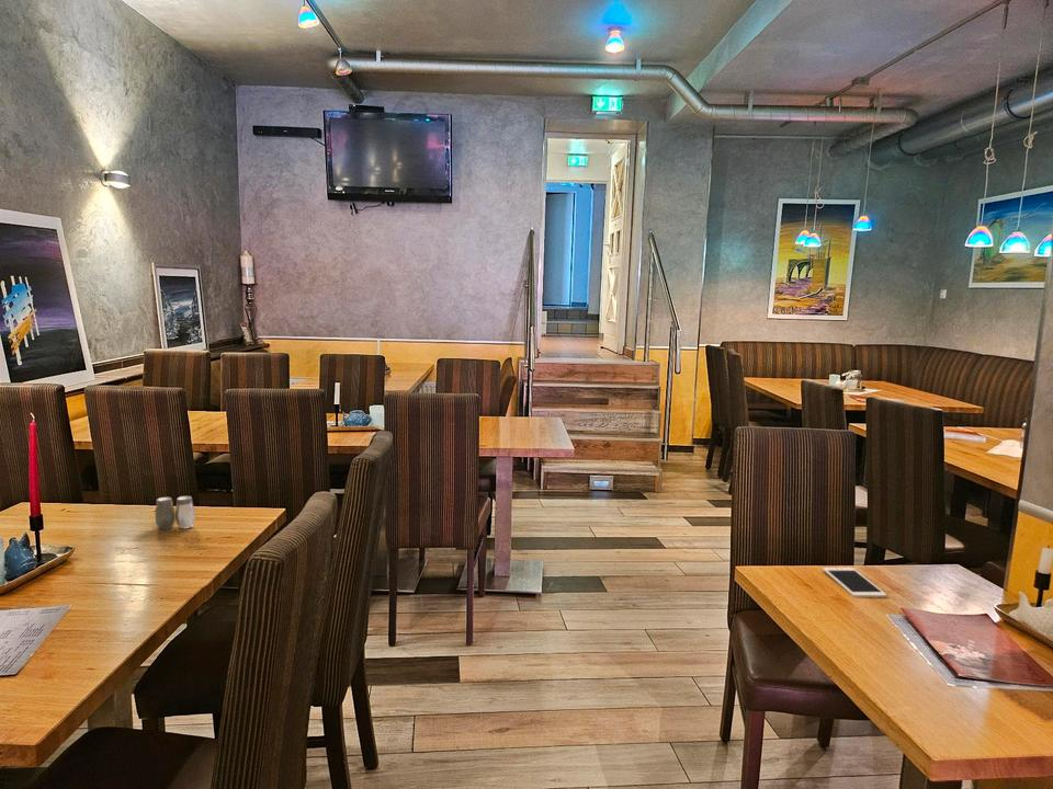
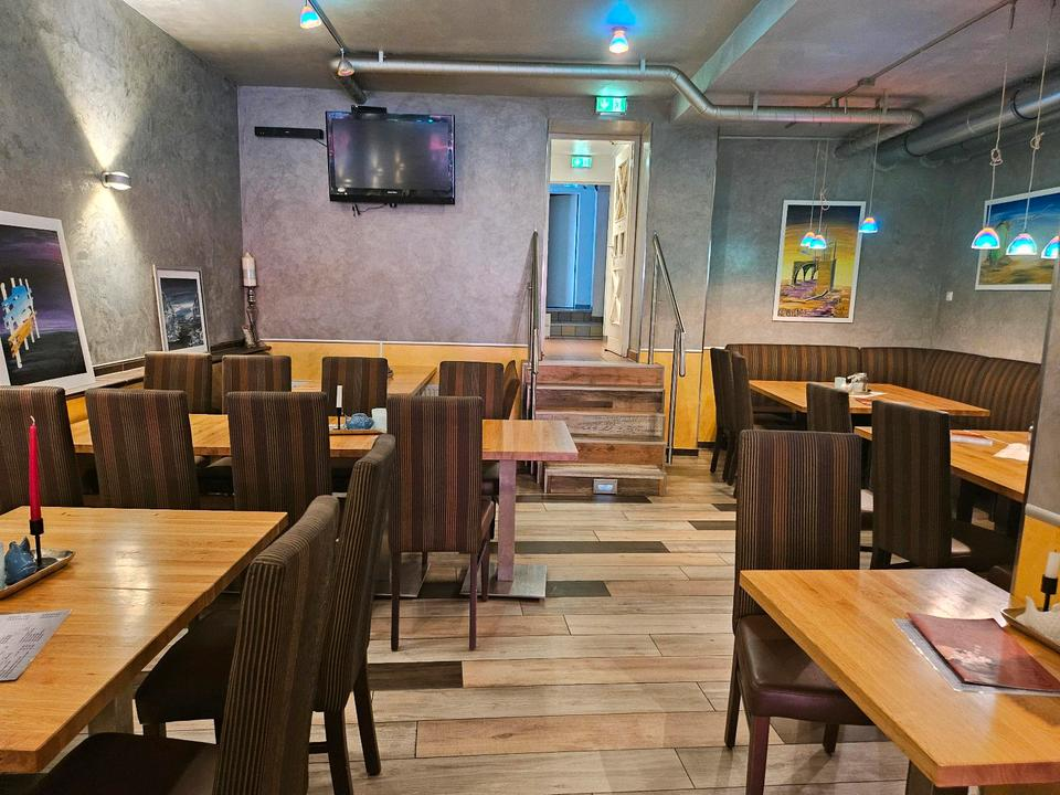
- salt and pepper shaker [155,495,196,530]
- cell phone [822,567,887,598]
